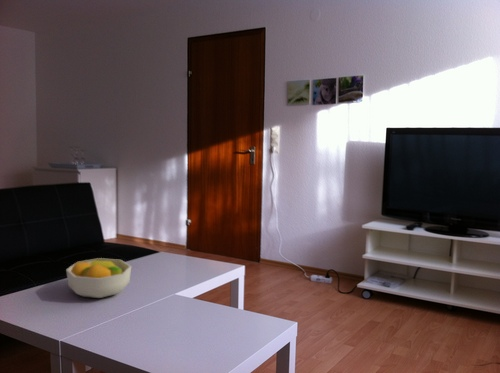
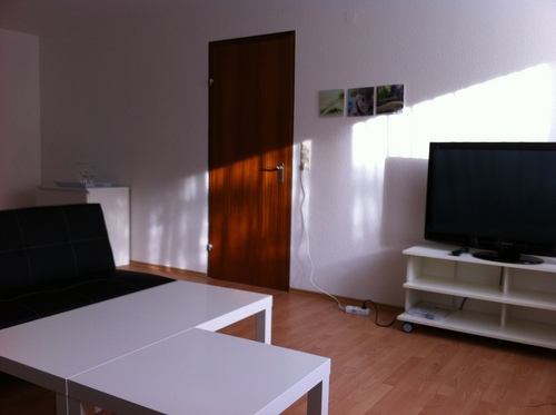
- fruit bowl [65,257,132,299]
